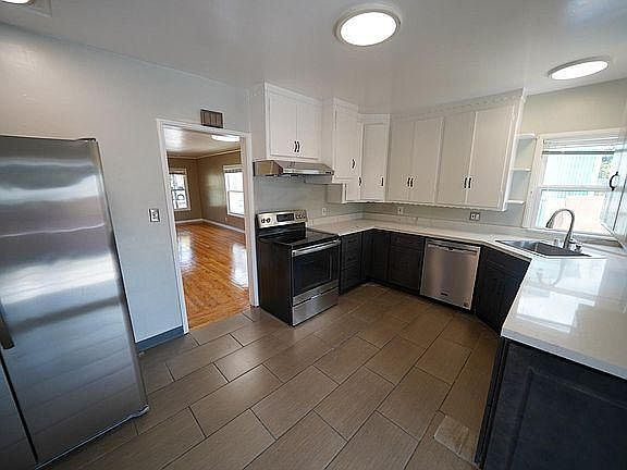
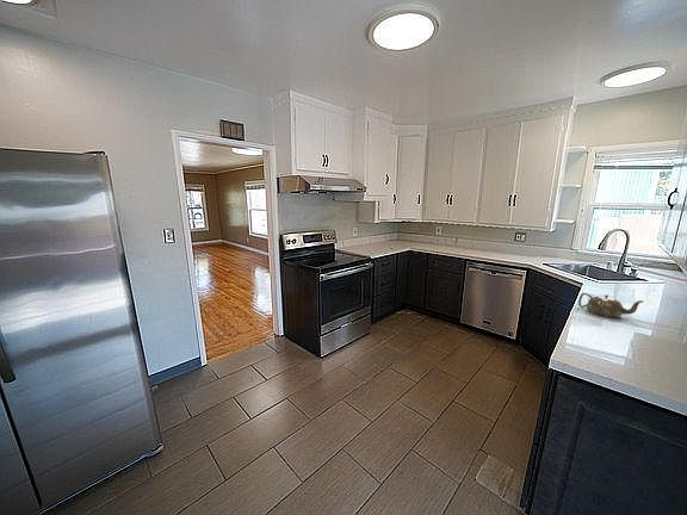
+ teapot [577,292,645,318]
